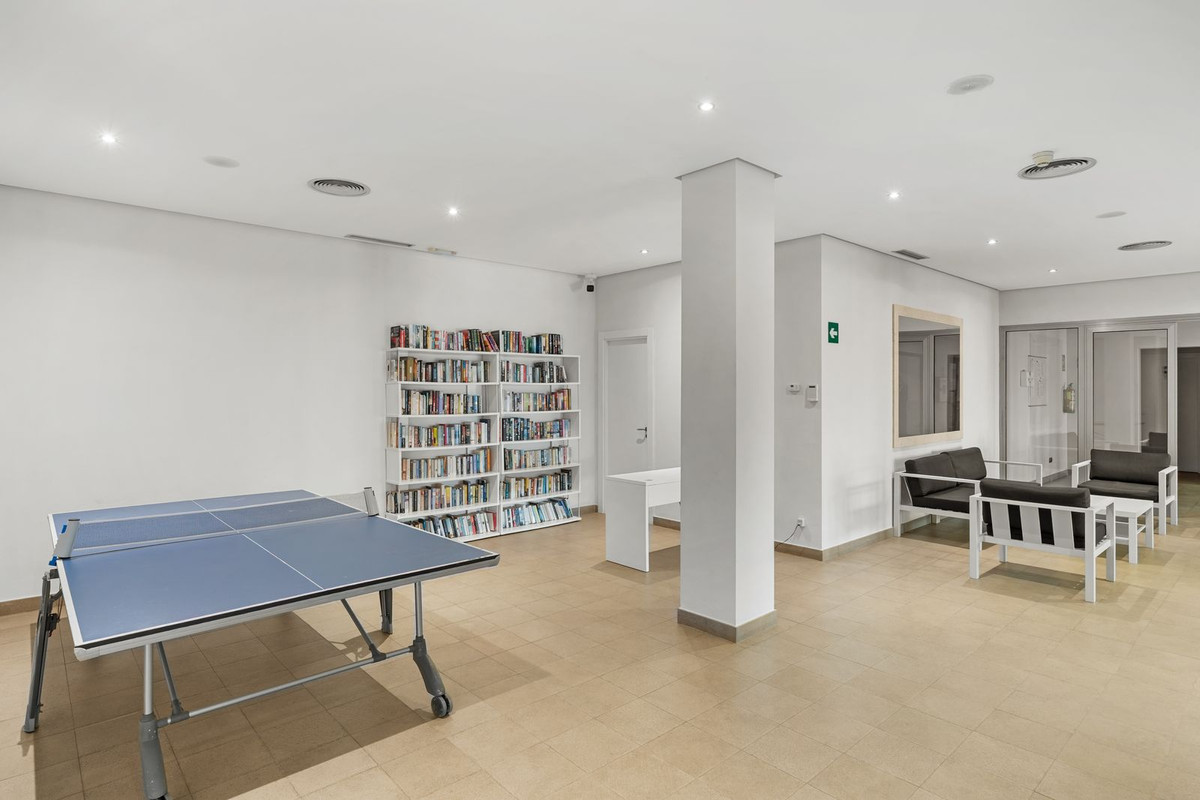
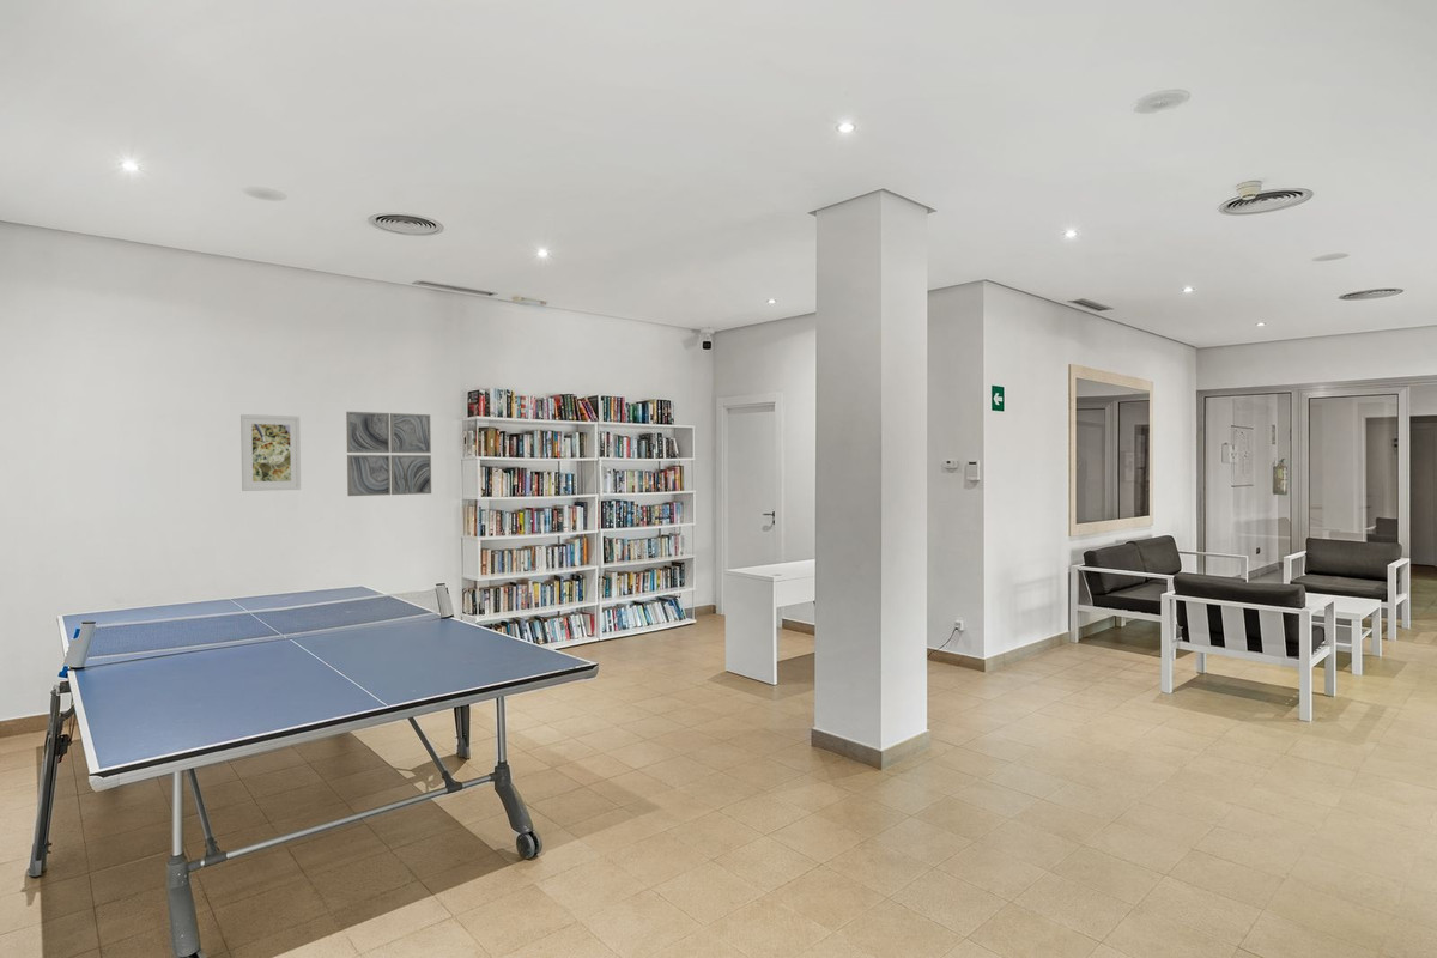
+ wall art [345,411,432,497]
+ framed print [240,413,302,492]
